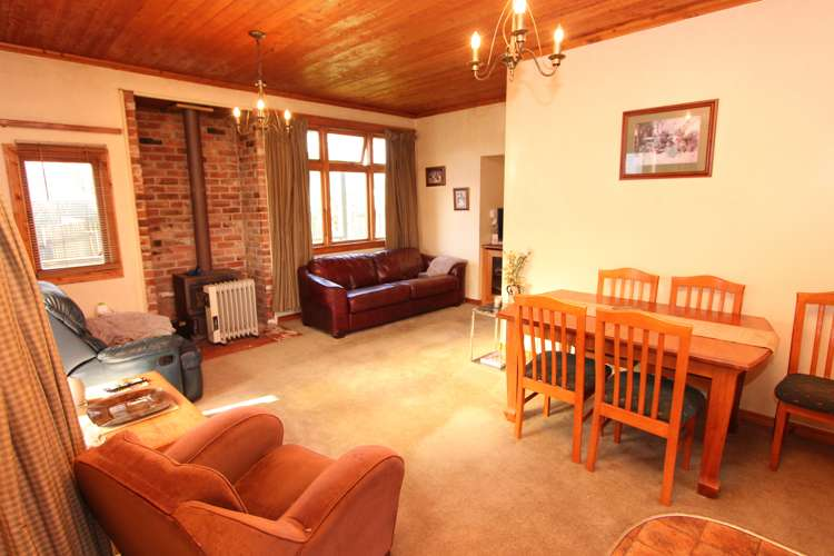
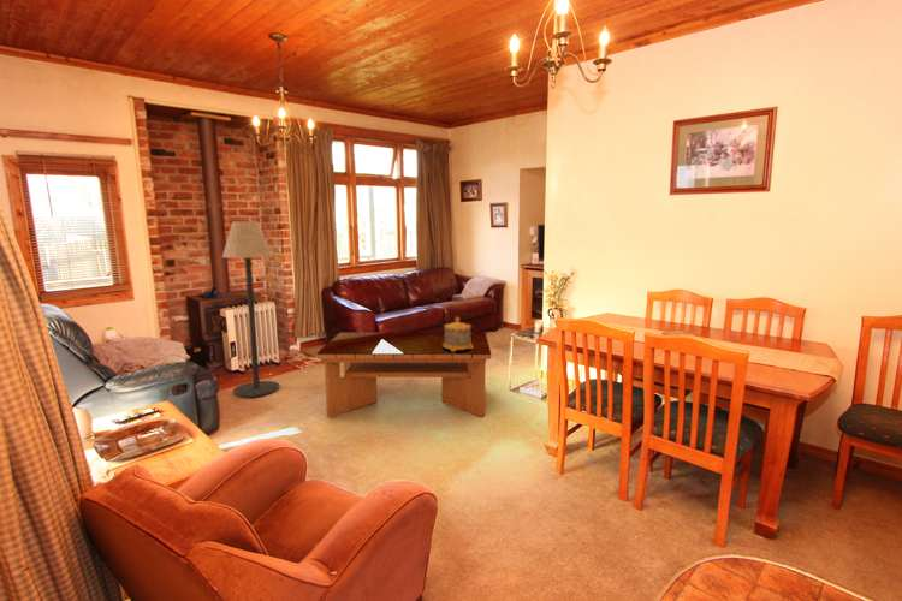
+ decorative container [443,315,473,351]
+ coffee table [315,332,492,418]
+ floor lamp [221,220,280,399]
